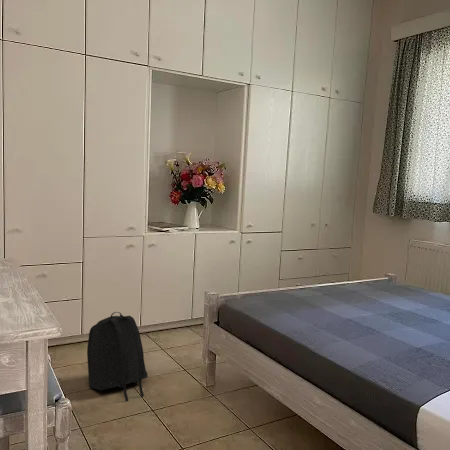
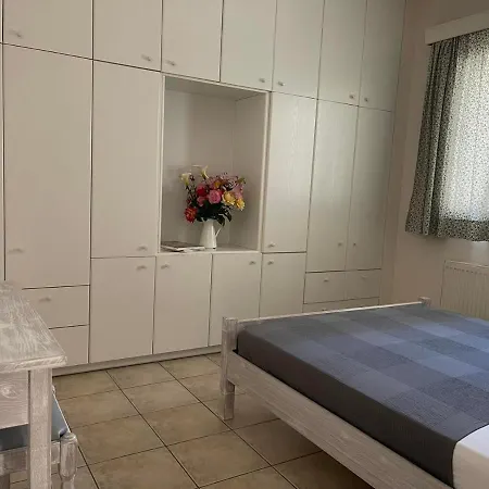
- backpack [86,311,149,403]
